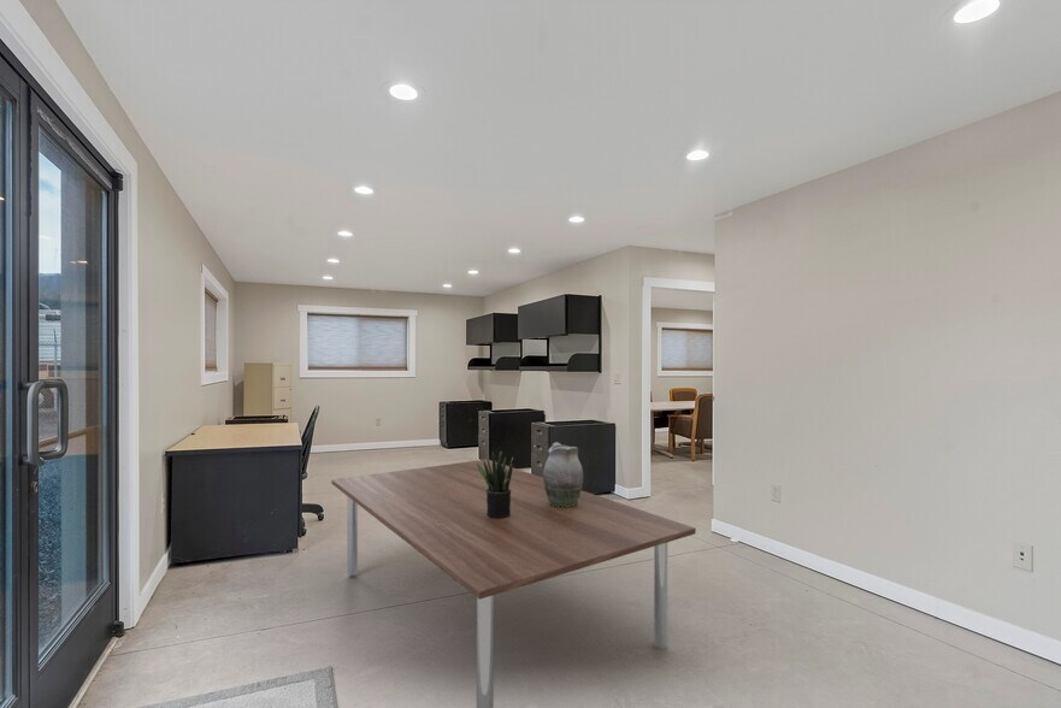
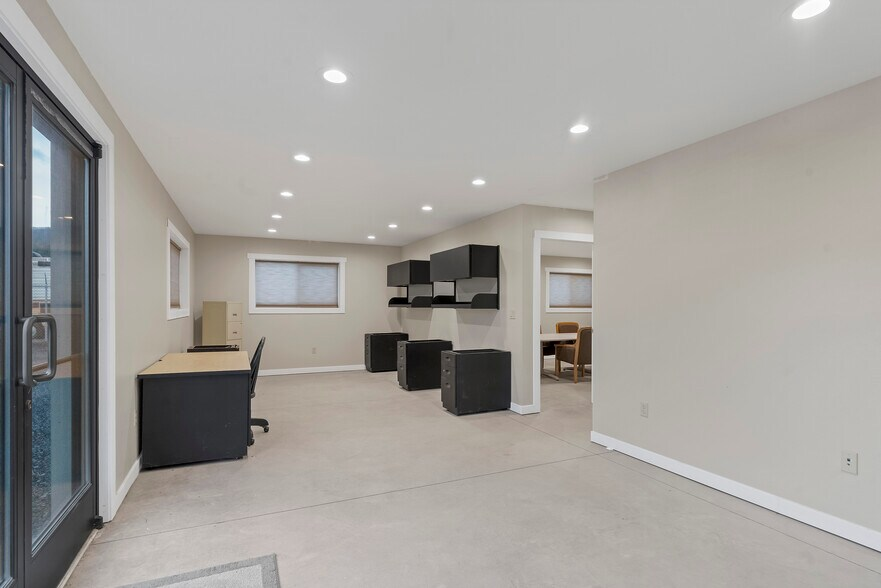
- potted plant [477,450,514,519]
- dining table [330,459,697,708]
- pitcher [542,442,584,507]
